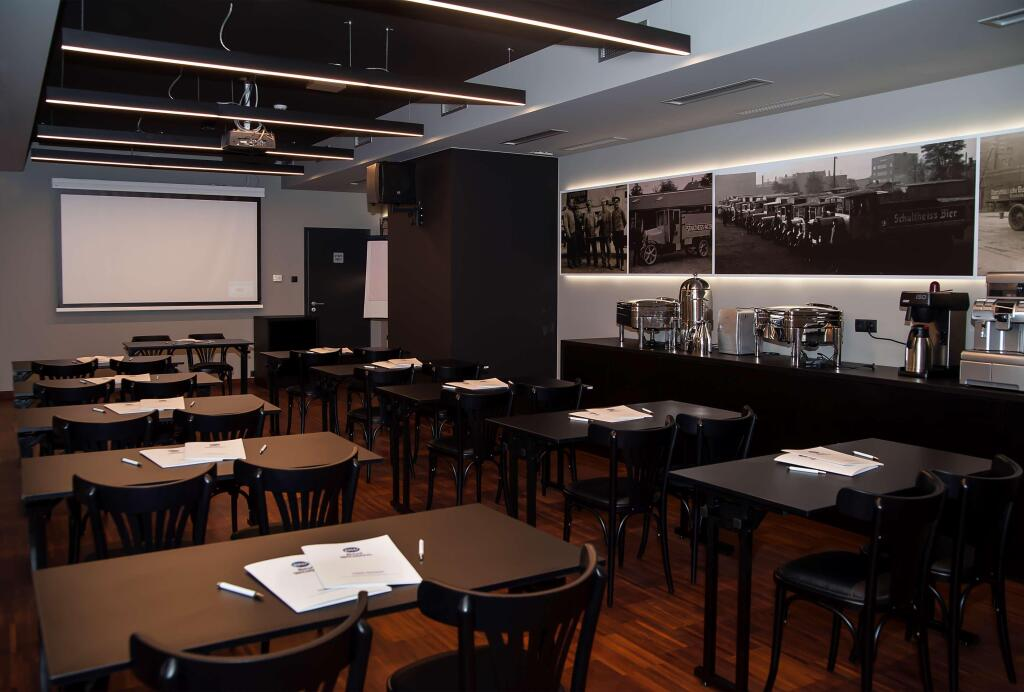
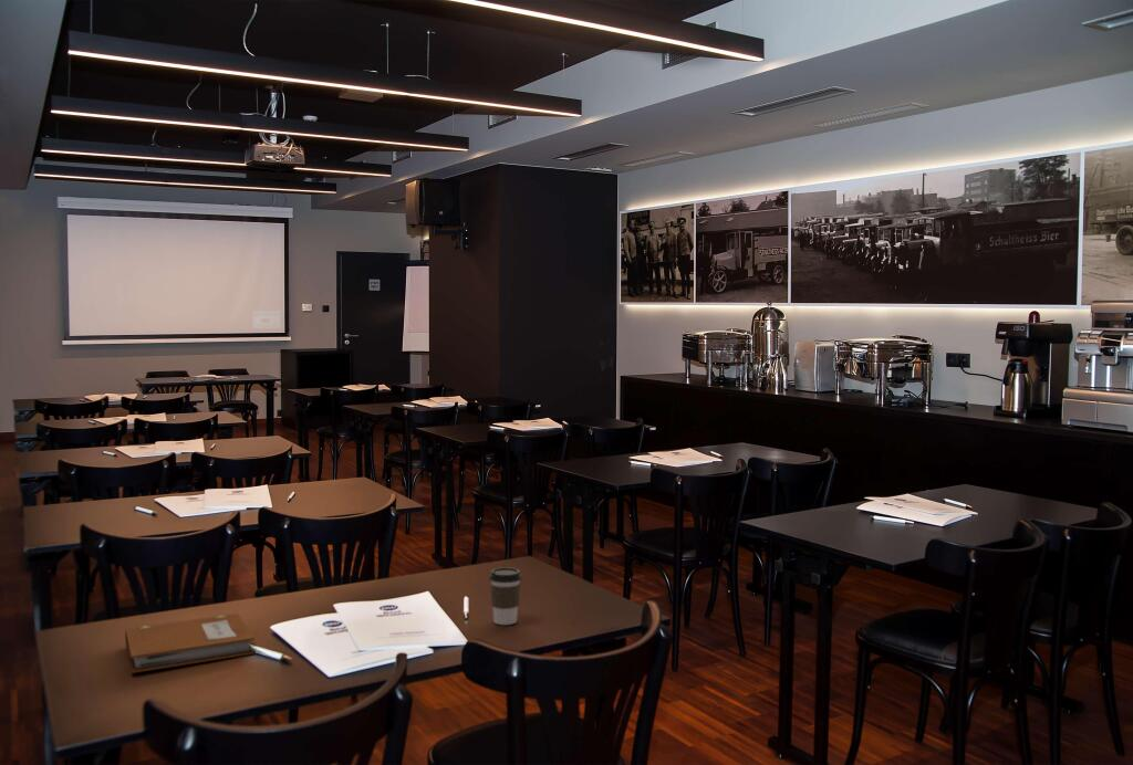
+ notebook [124,612,256,674]
+ coffee cup [489,566,522,626]
